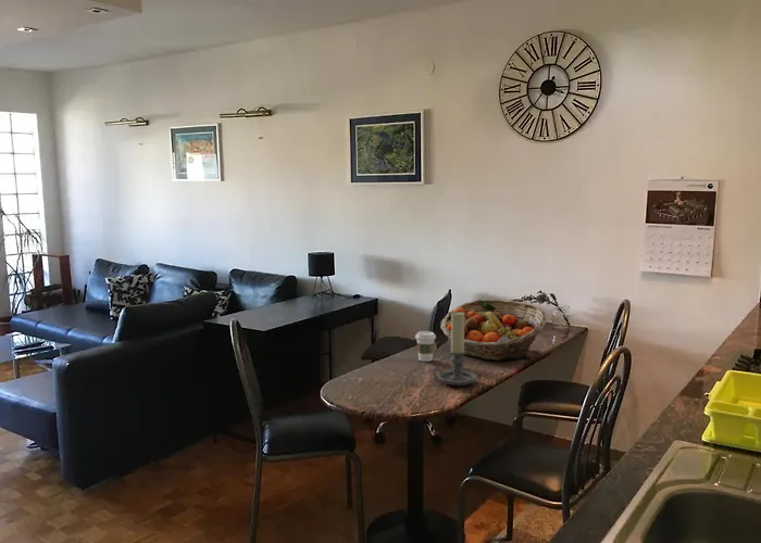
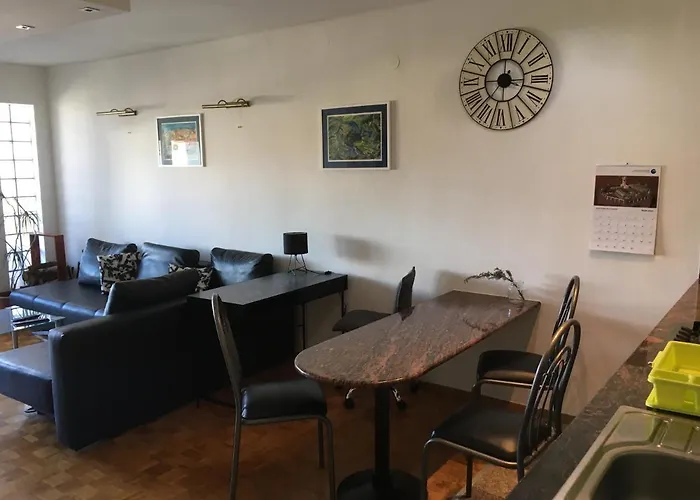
- coffee cup [414,330,437,363]
- candle holder [433,312,478,387]
- fruit basket [439,299,548,362]
